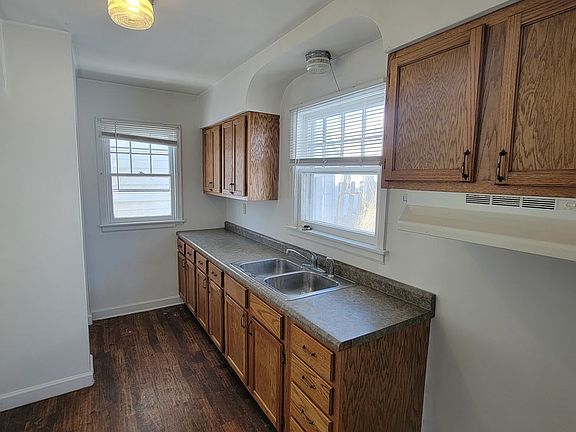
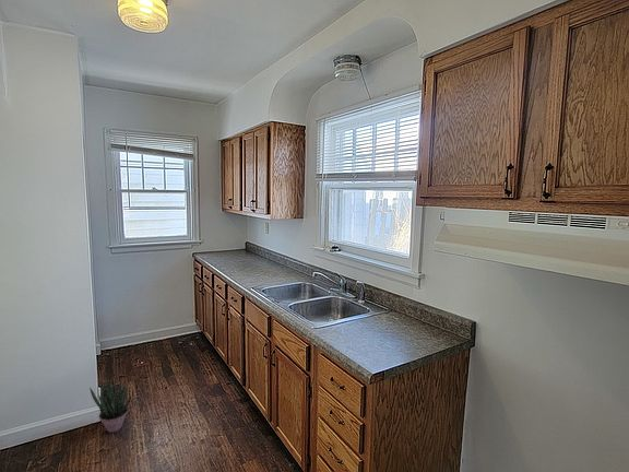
+ potted plant [88,379,132,434]
